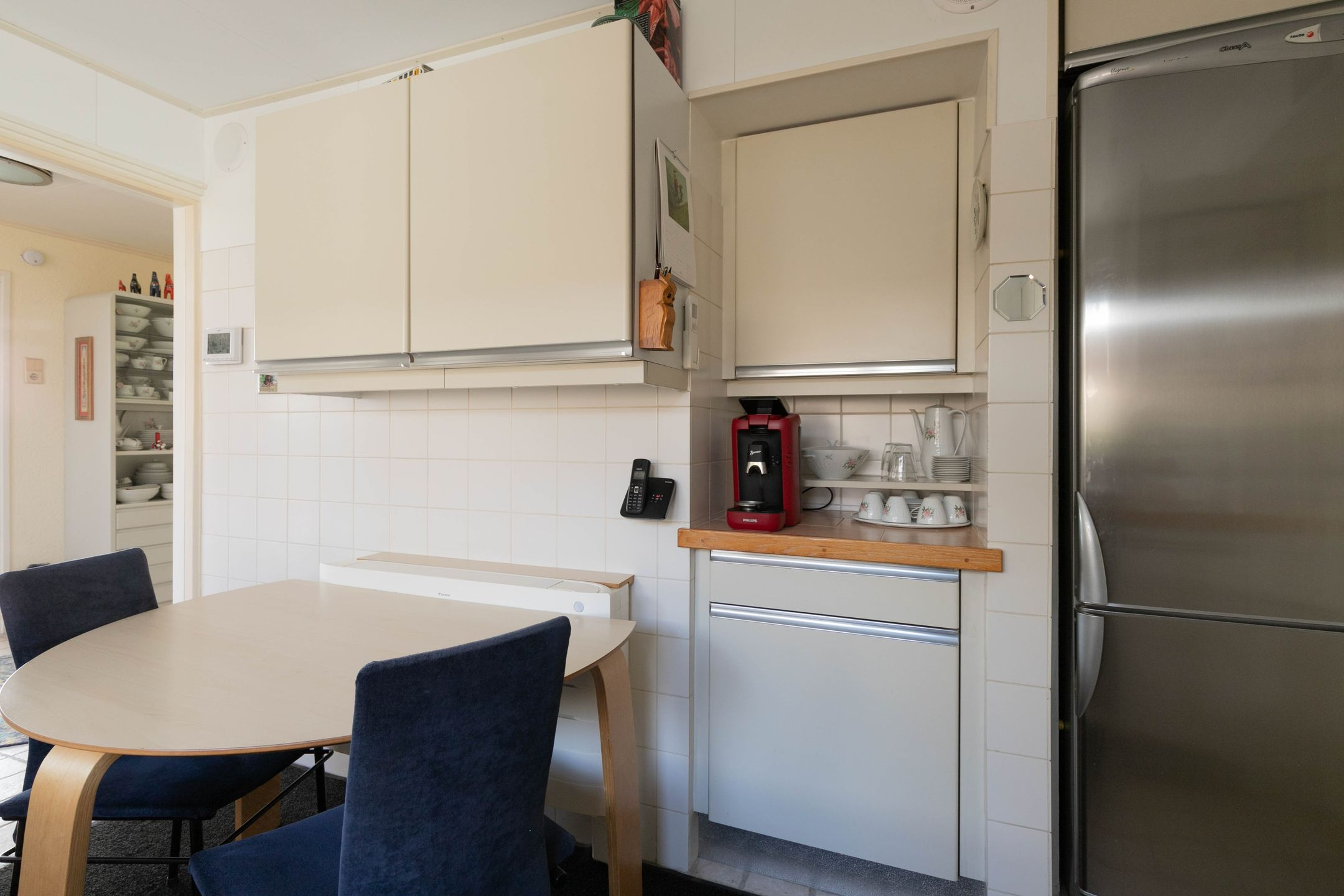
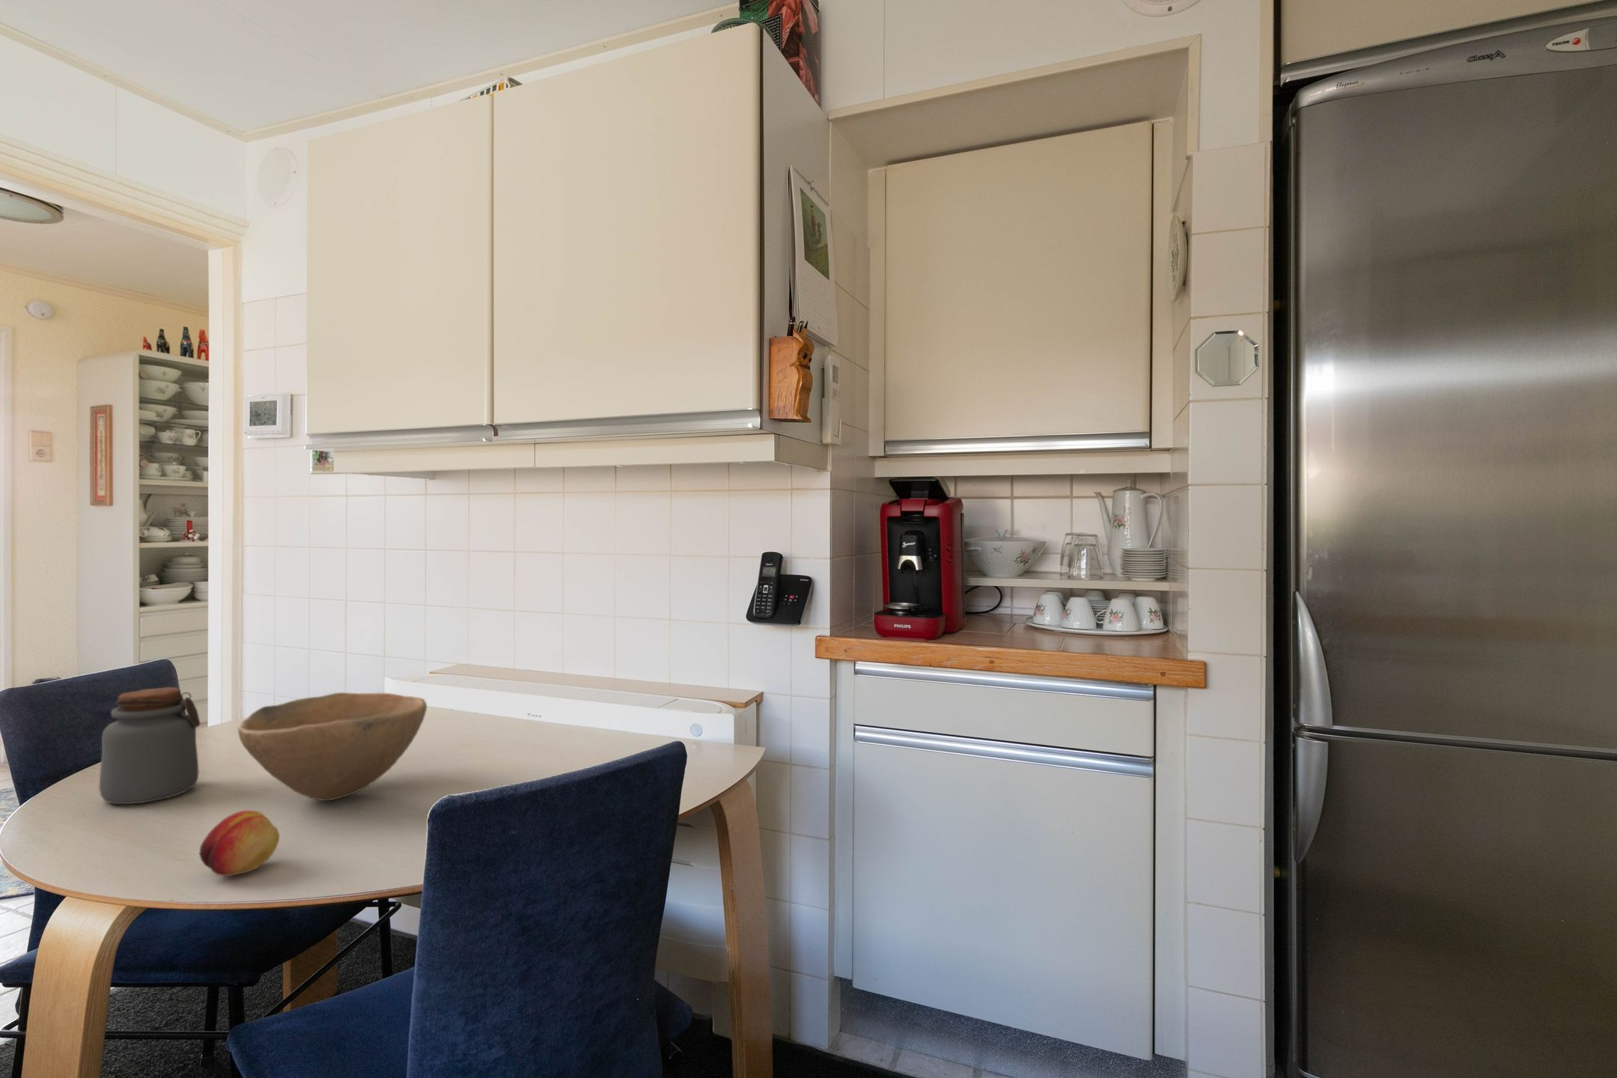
+ jar [99,687,201,805]
+ bowl [237,692,427,801]
+ fruit [200,810,280,877]
